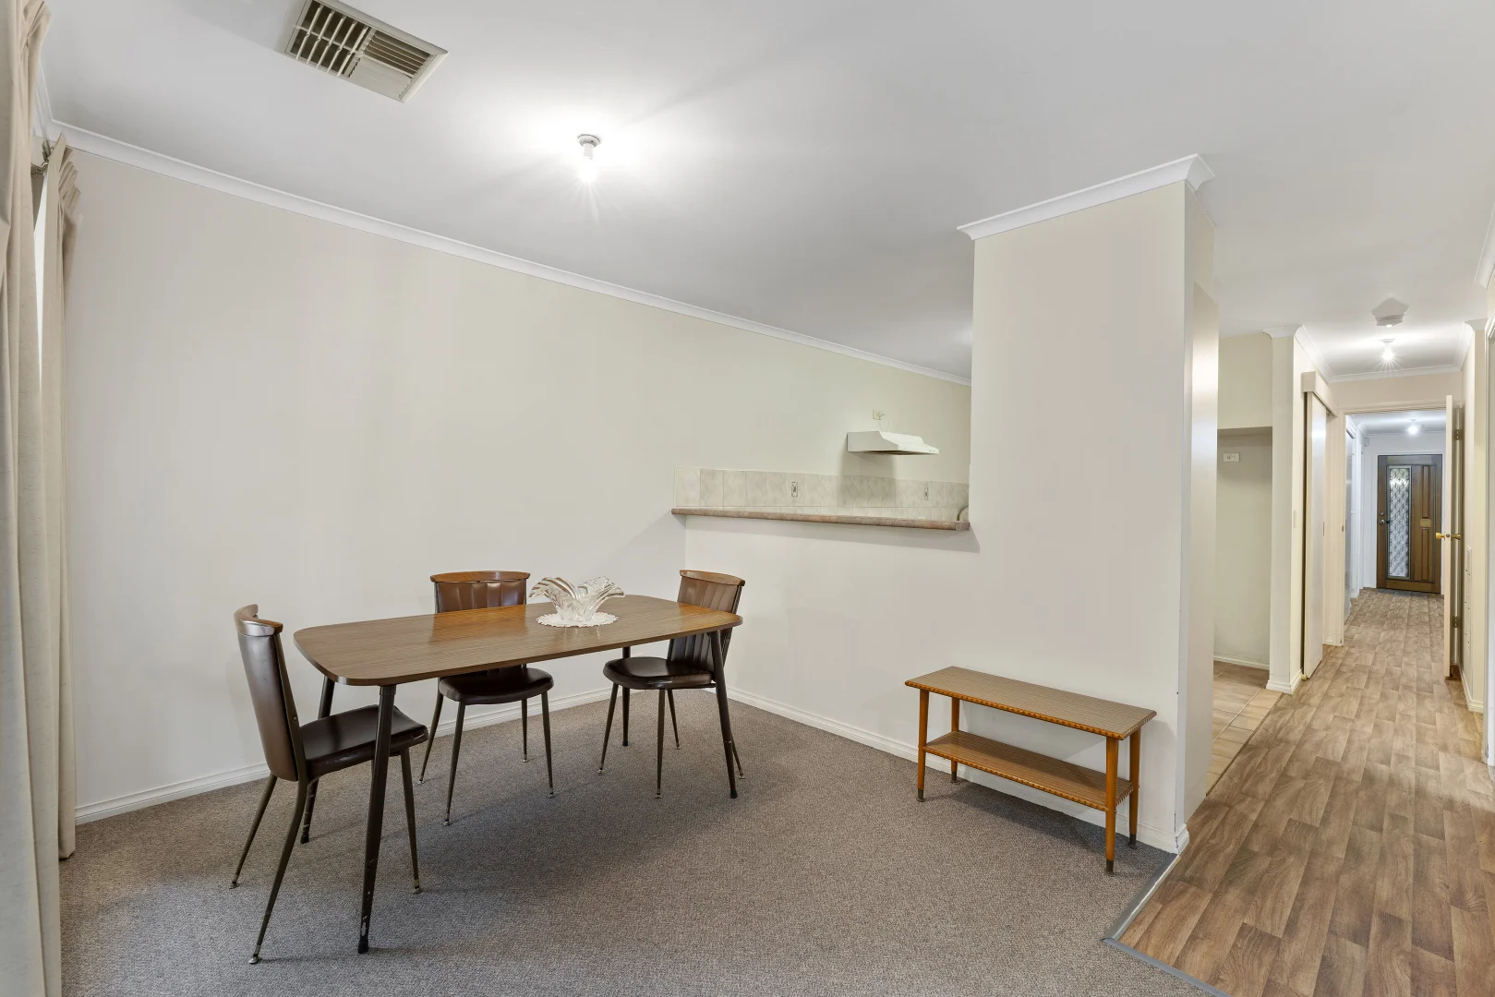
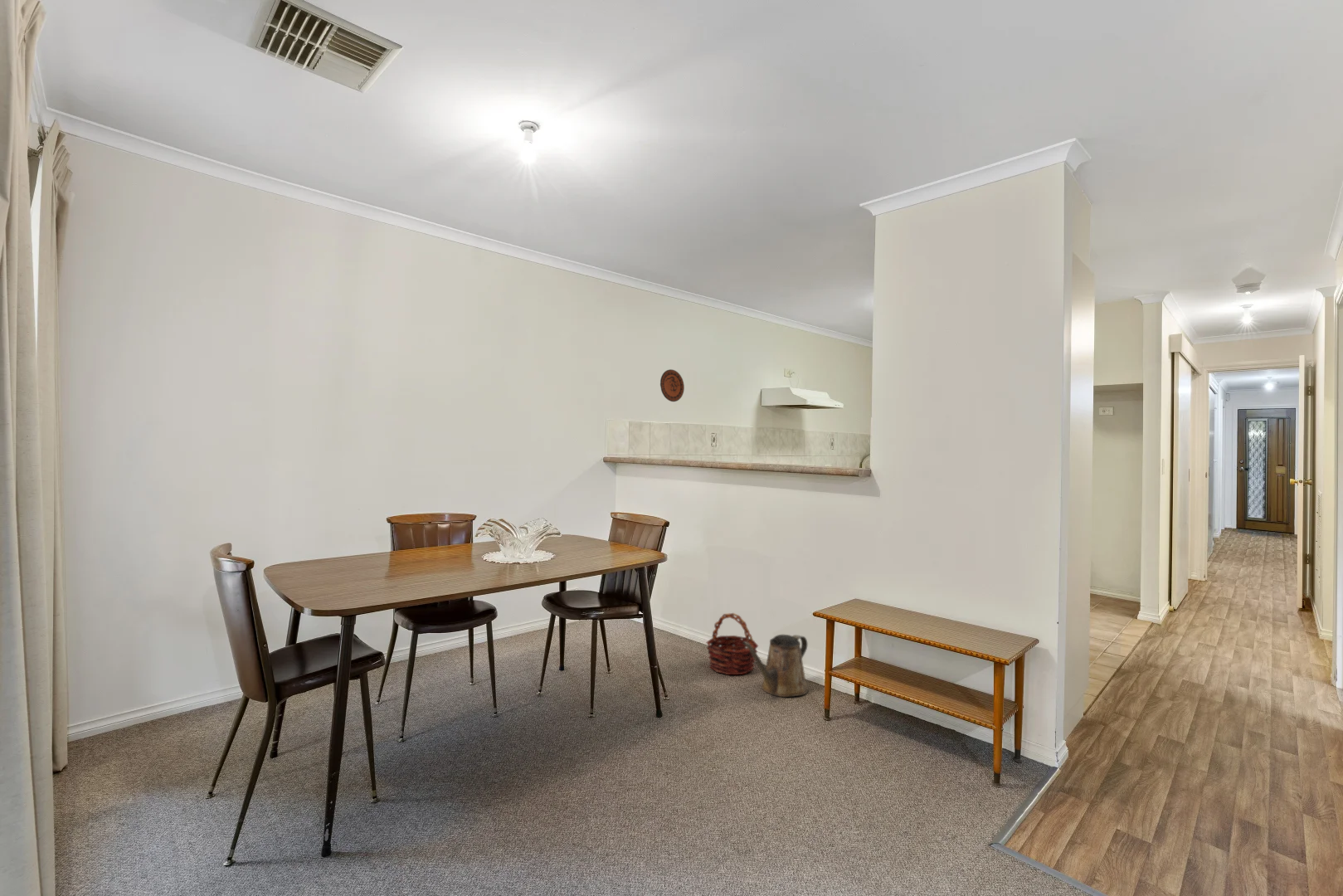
+ decorative plate [659,368,685,402]
+ watering can [742,634,809,698]
+ basket [706,612,759,675]
